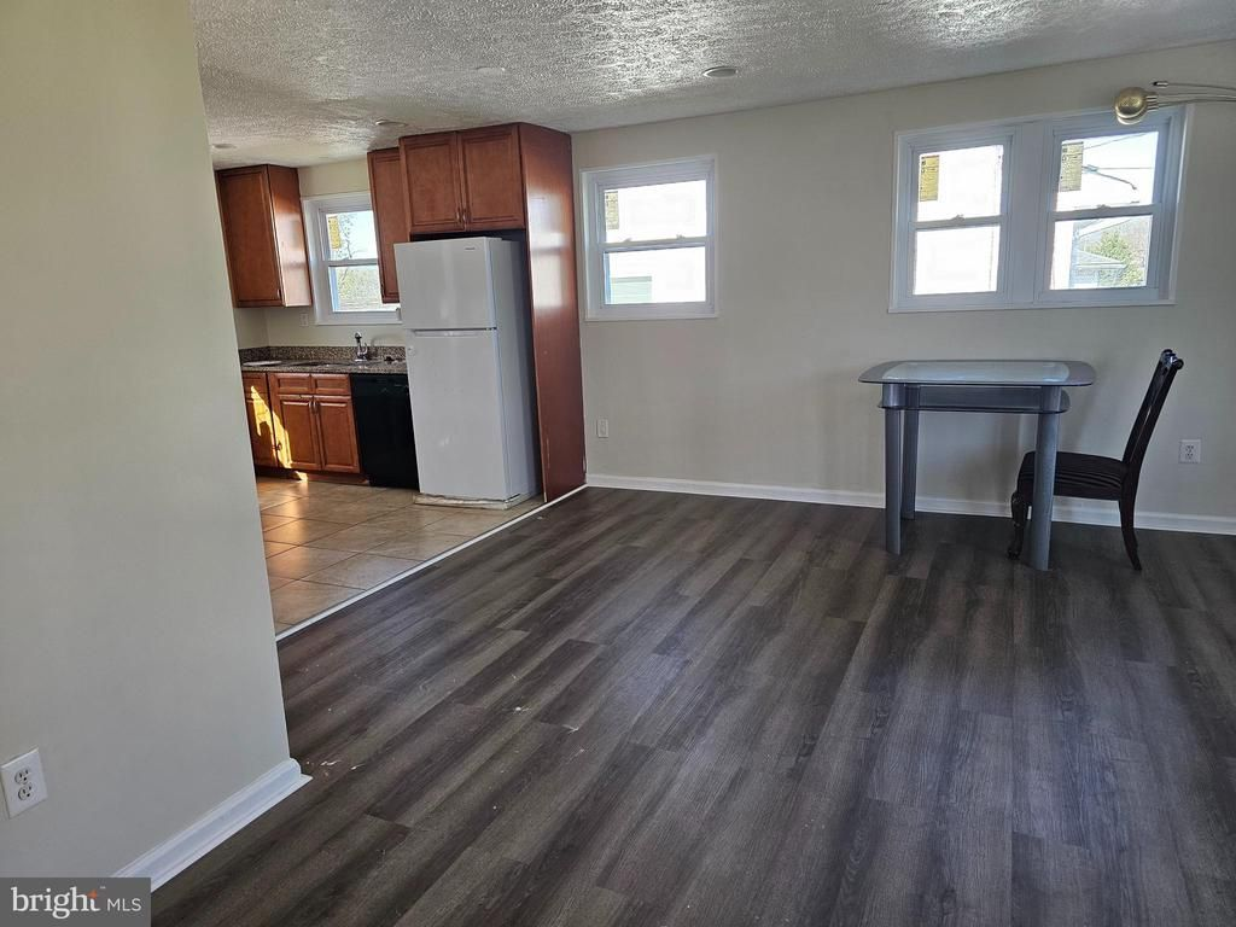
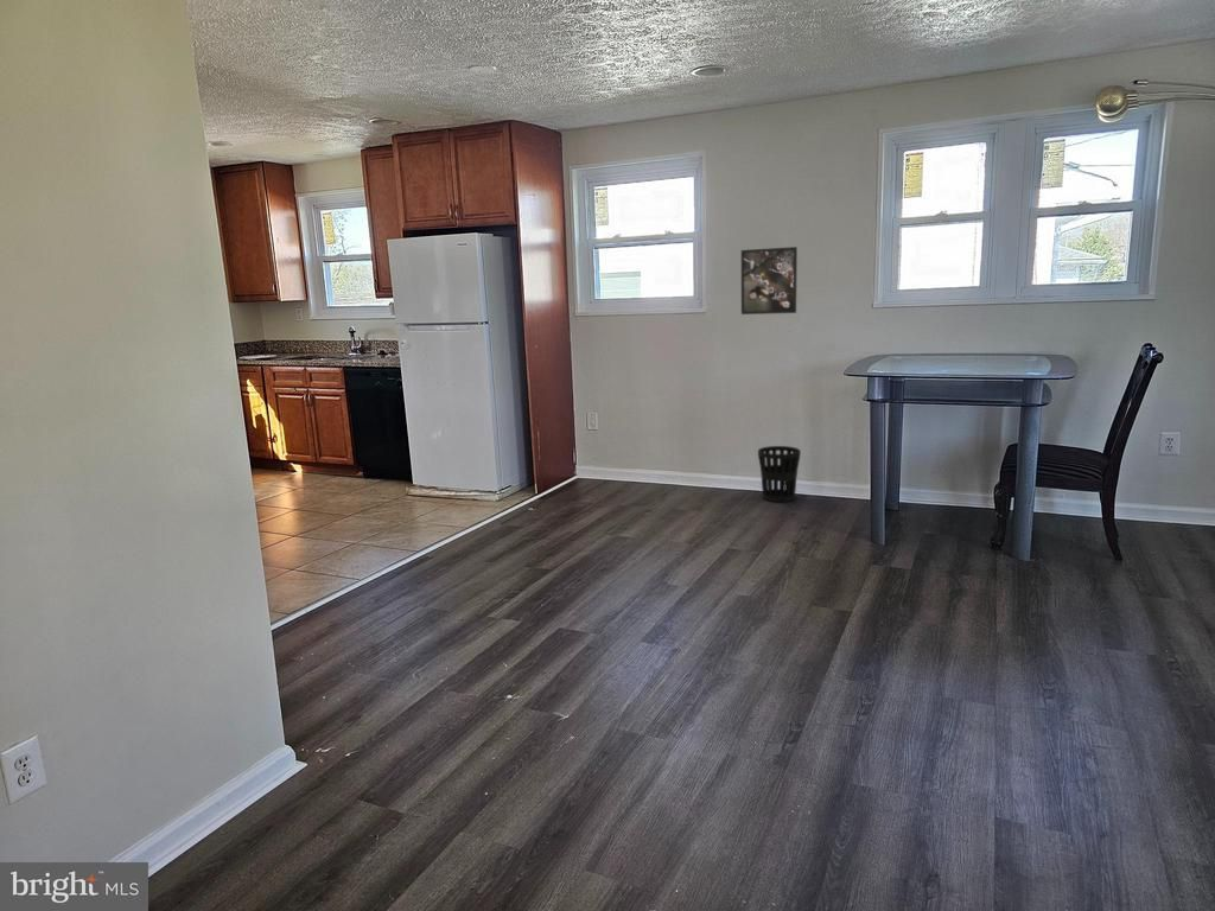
+ wastebasket [757,445,802,503]
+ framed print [740,246,799,316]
